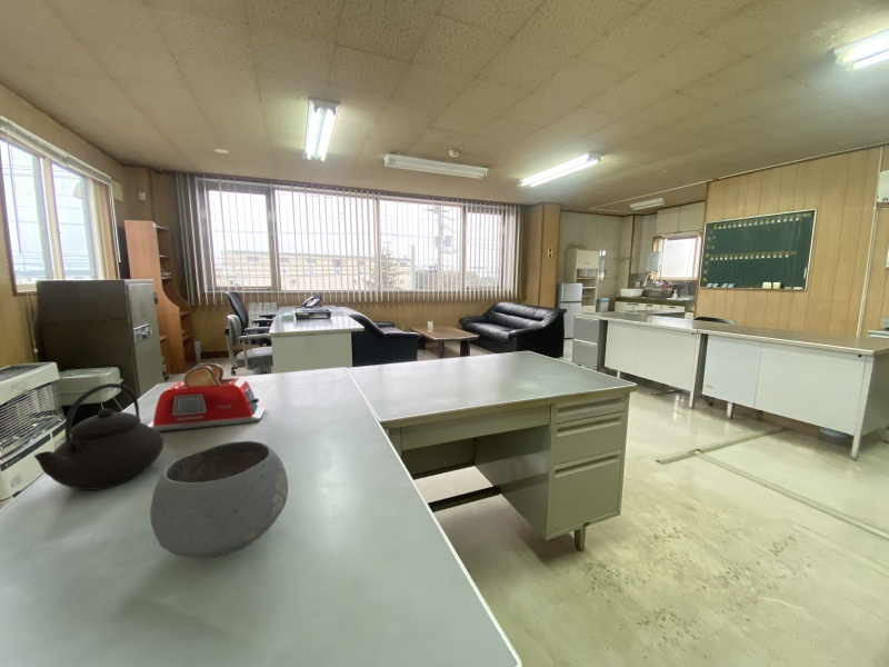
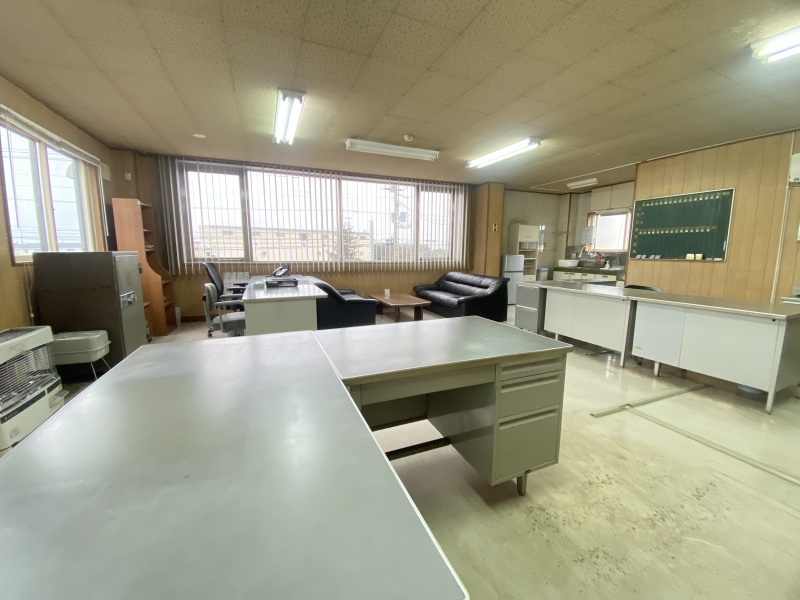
- teapot [33,382,166,491]
- bowl [149,440,289,560]
- toaster [147,361,267,432]
